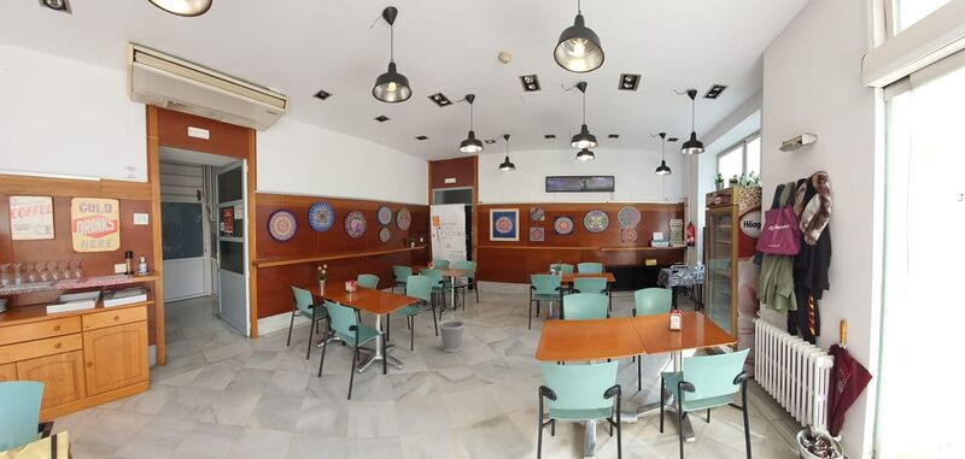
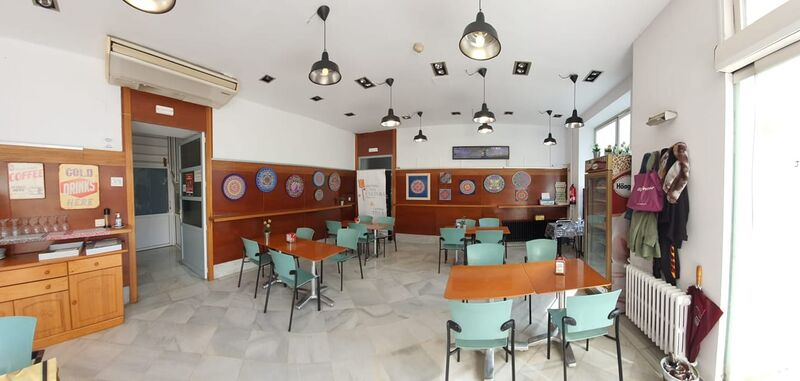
- wastebasket [438,319,466,353]
